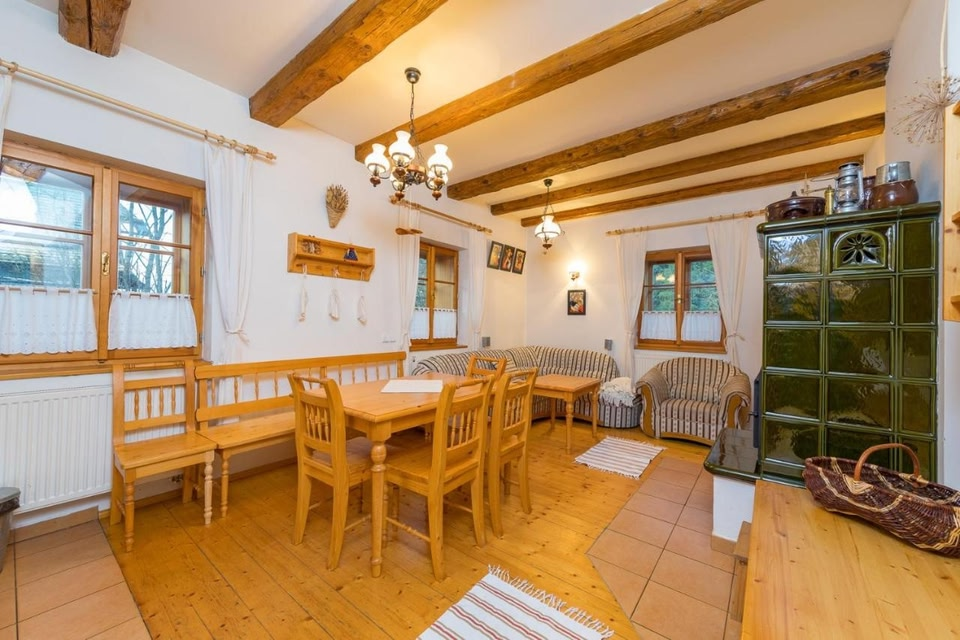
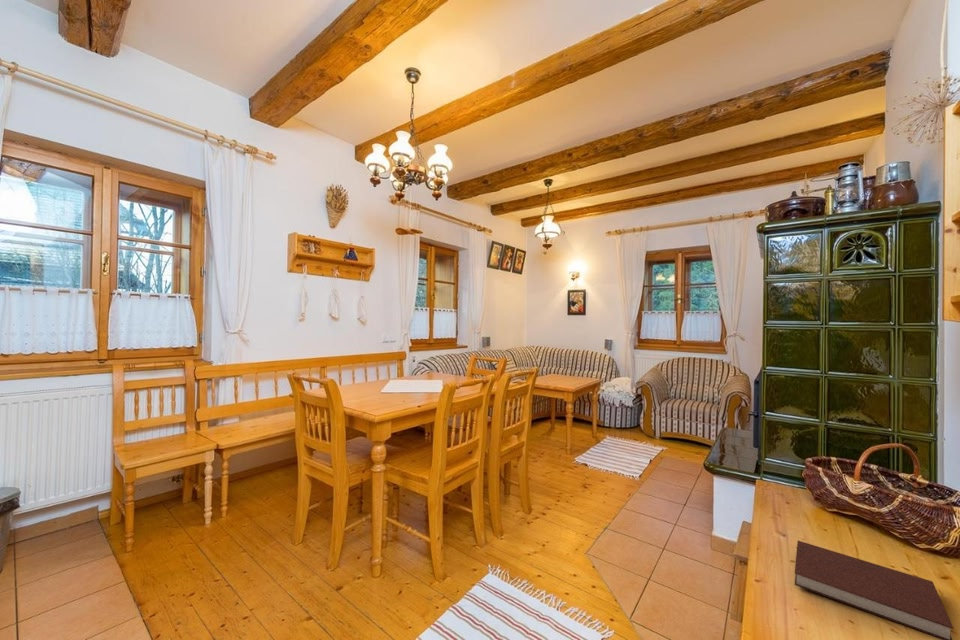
+ notebook [794,540,955,640]
